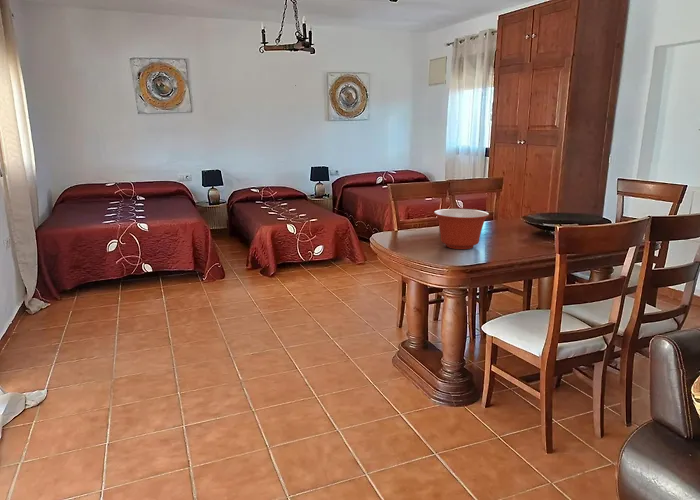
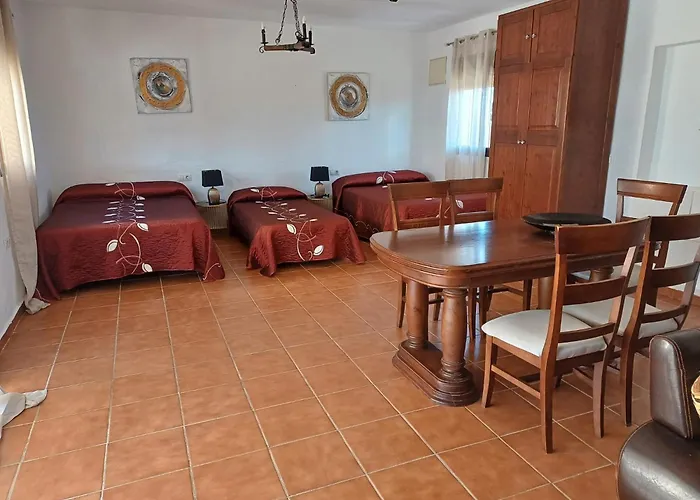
- mixing bowl [433,208,490,250]
